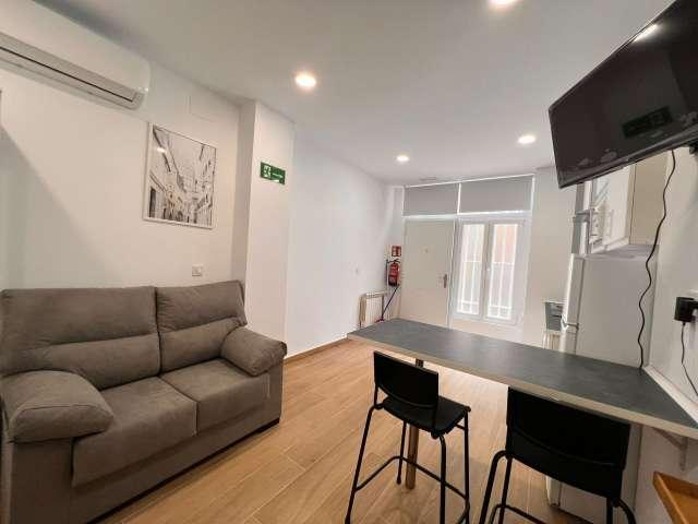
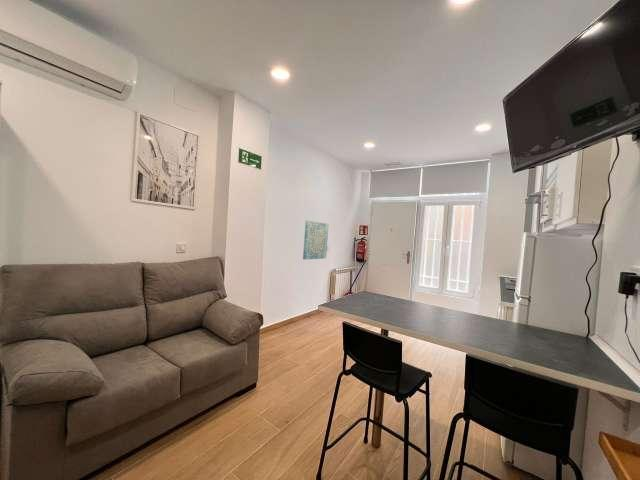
+ wall art [302,220,330,260]
